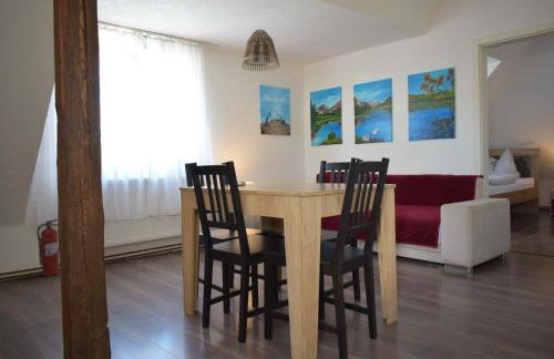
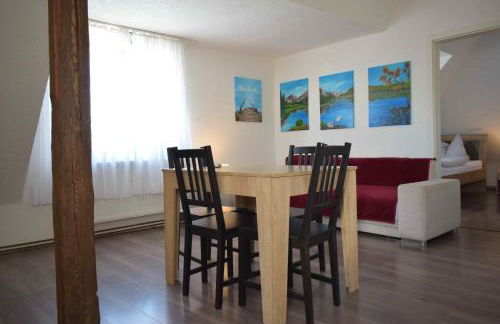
- fire extinguisher [35,218,61,277]
- lamp shade [240,29,281,73]
